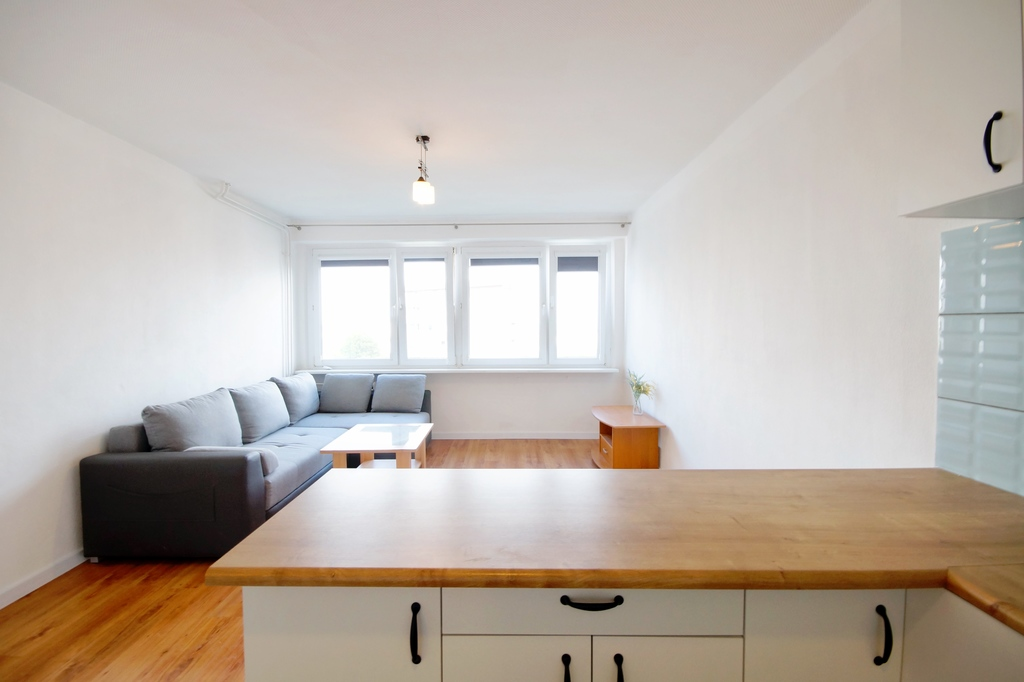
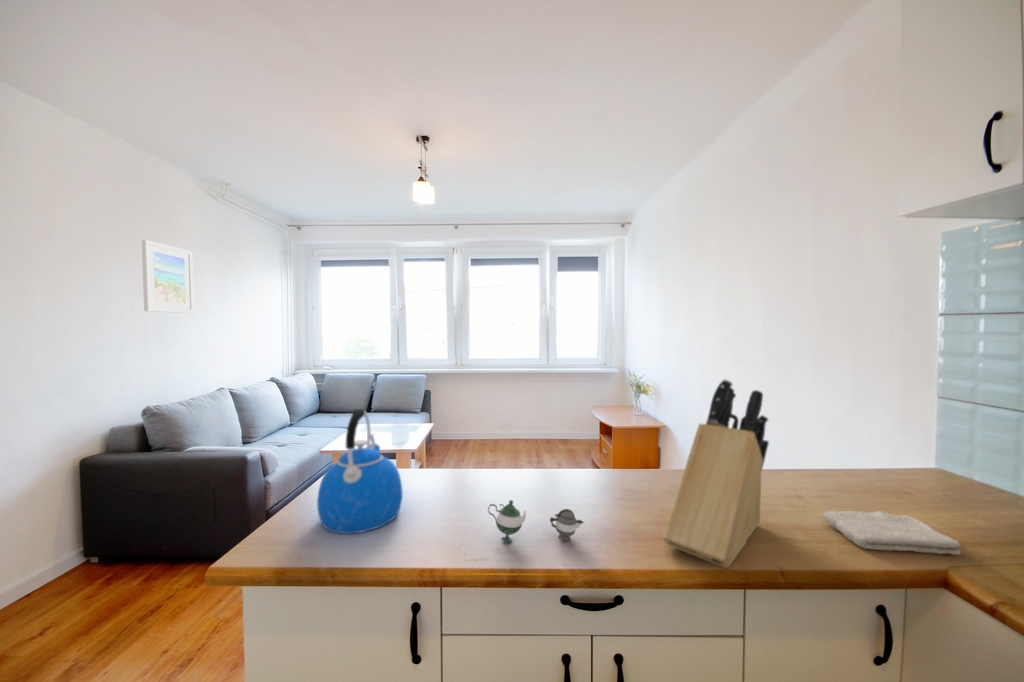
+ knife block [662,378,770,569]
+ washcloth [821,509,962,556]
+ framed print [141,239,195,315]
+ teapot [487,499,585,544]
+ kettle [316,408,404,535]
